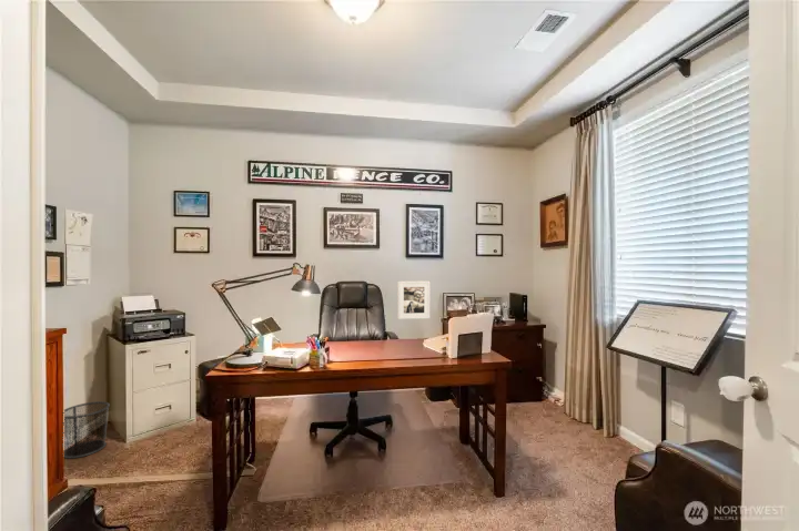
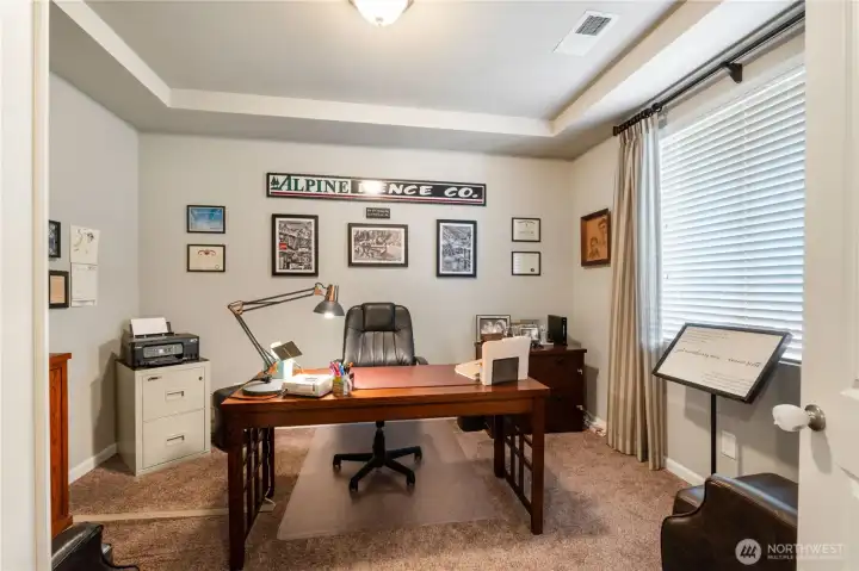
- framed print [396,279,432,320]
- waste bin [63,400,111,459]
